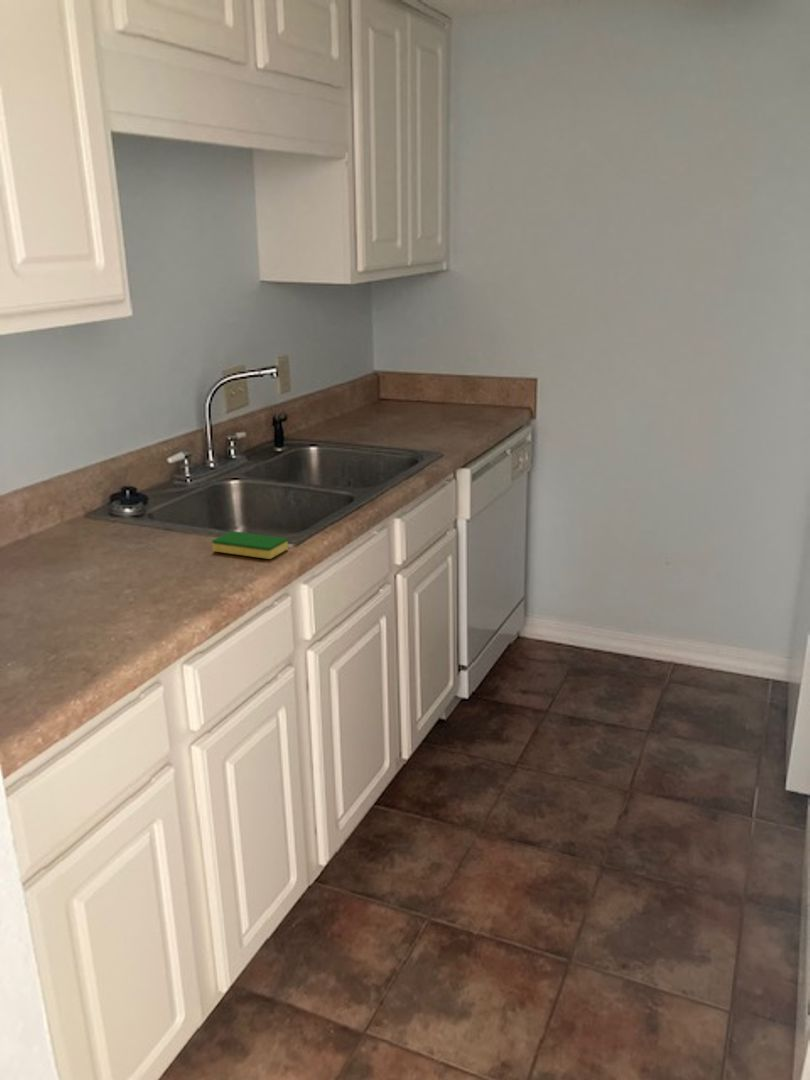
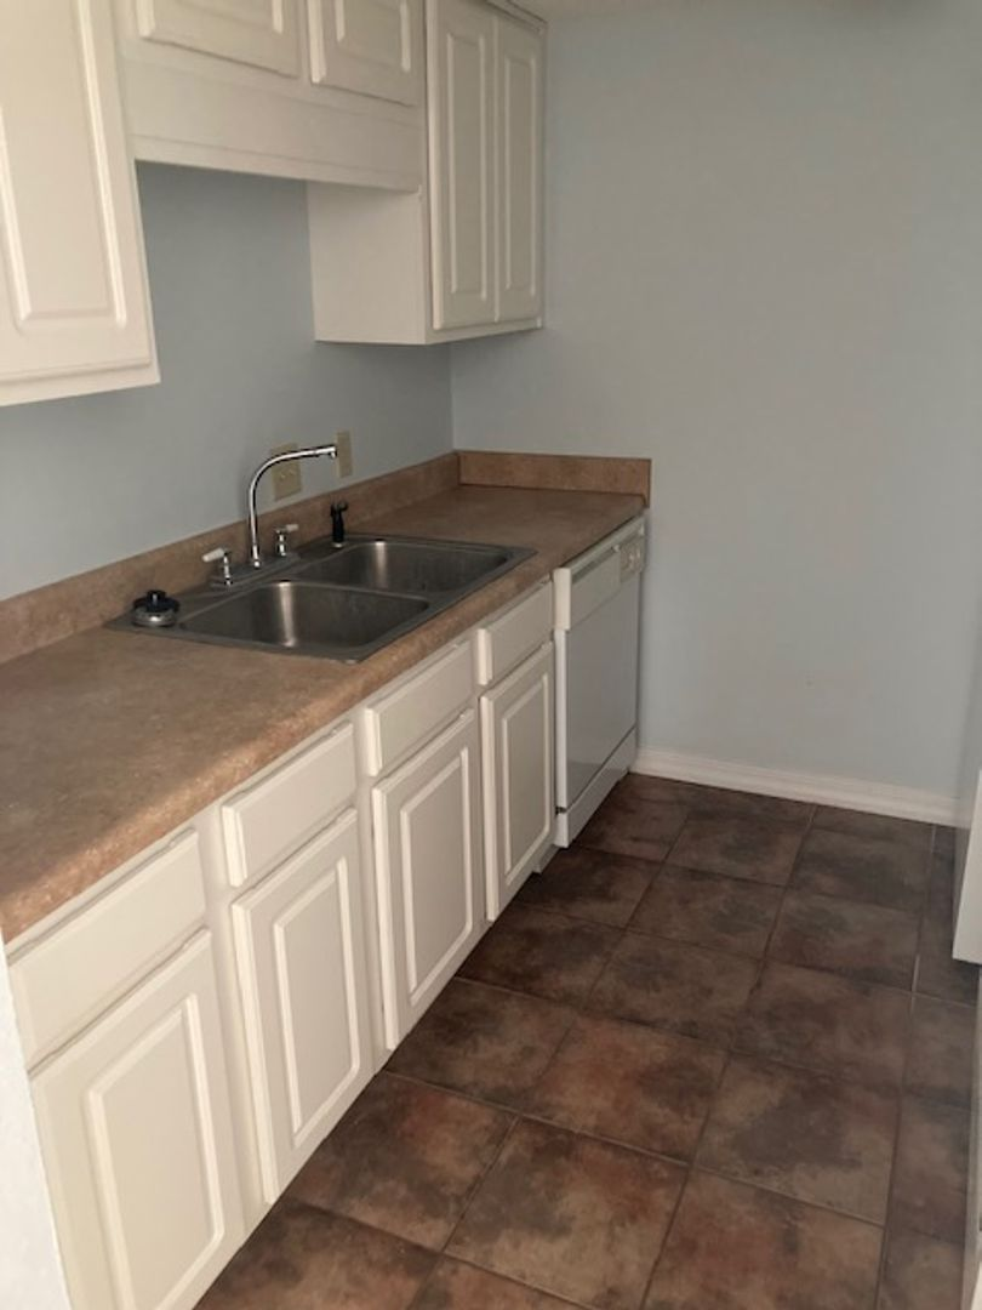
- dish sponge [211,530,289,560]
